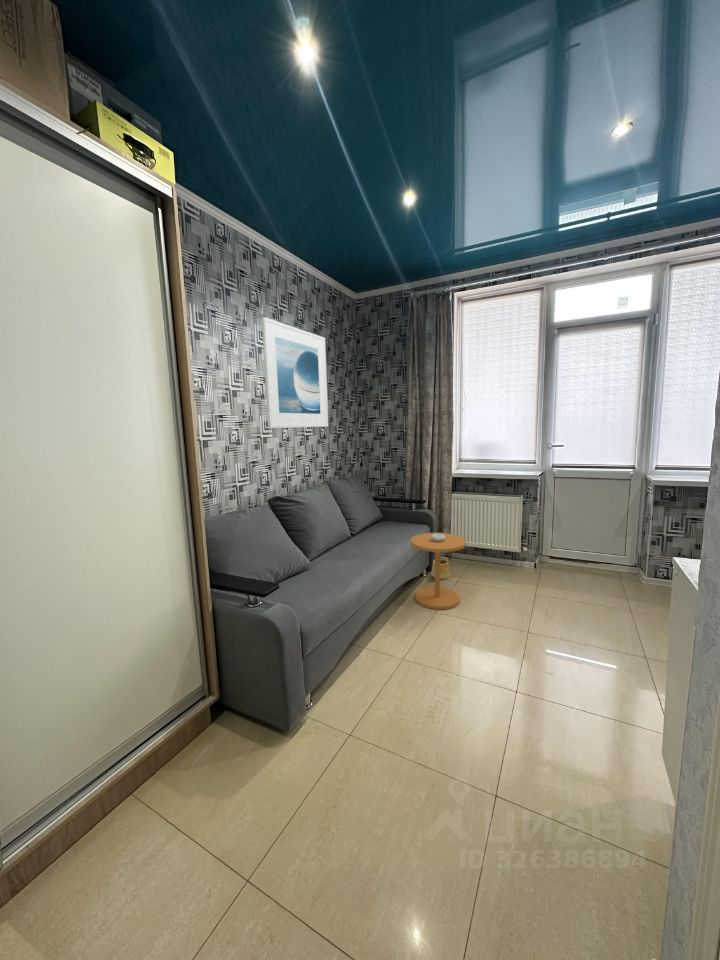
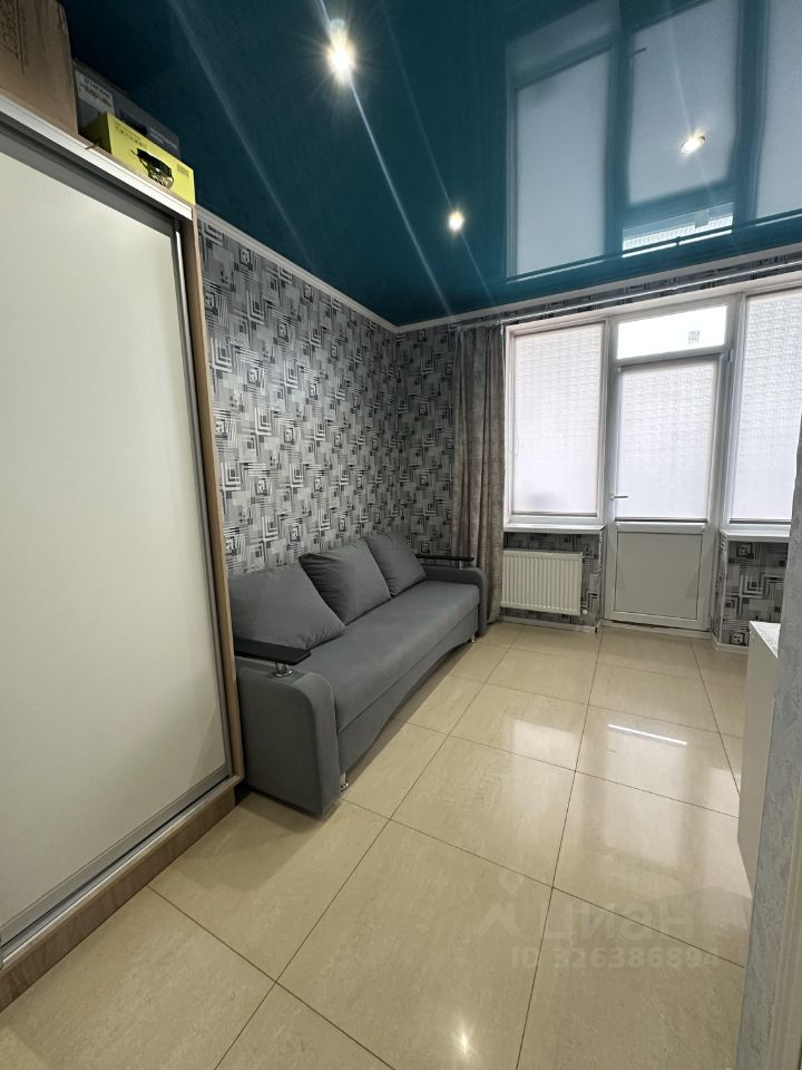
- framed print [261,316,329,429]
- side table [410,532,466,610]
- watering can [430,556,451,580]
